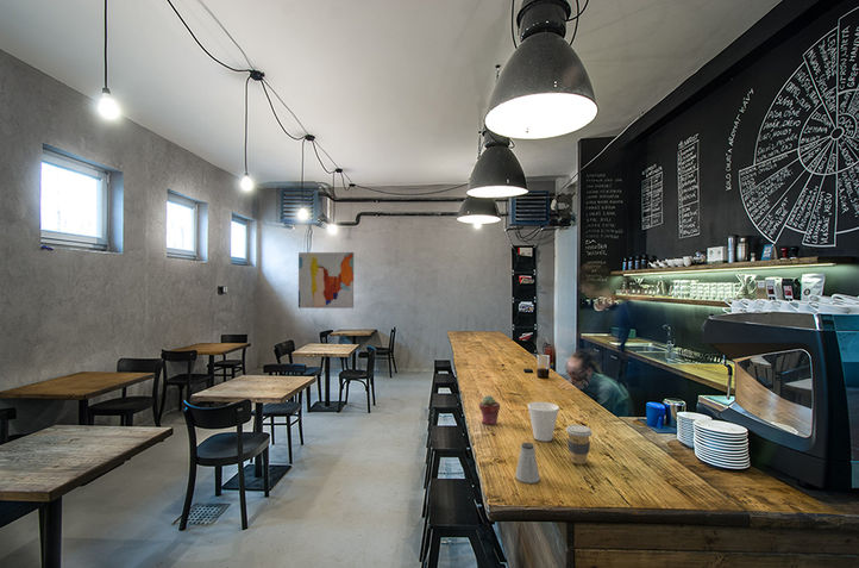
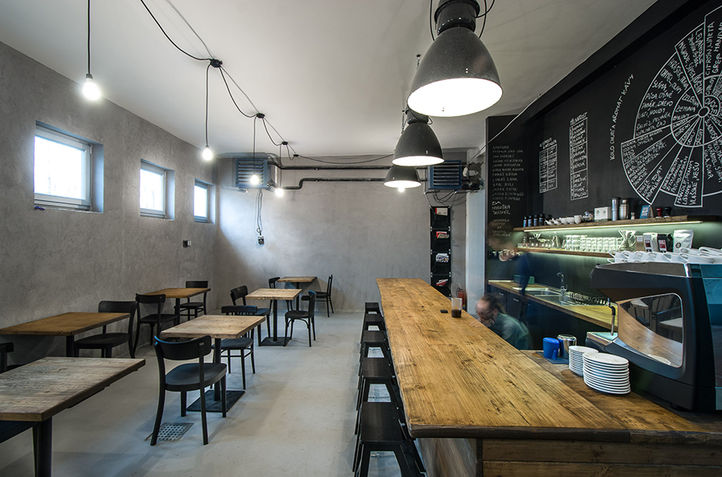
- coffee cup [565,424,592,466]
- saltshaker [514,442,541,485]
- wall art [297,251,355,310]
- cup [526,401,560,443]
- potted succulent [478,394,501,426]
